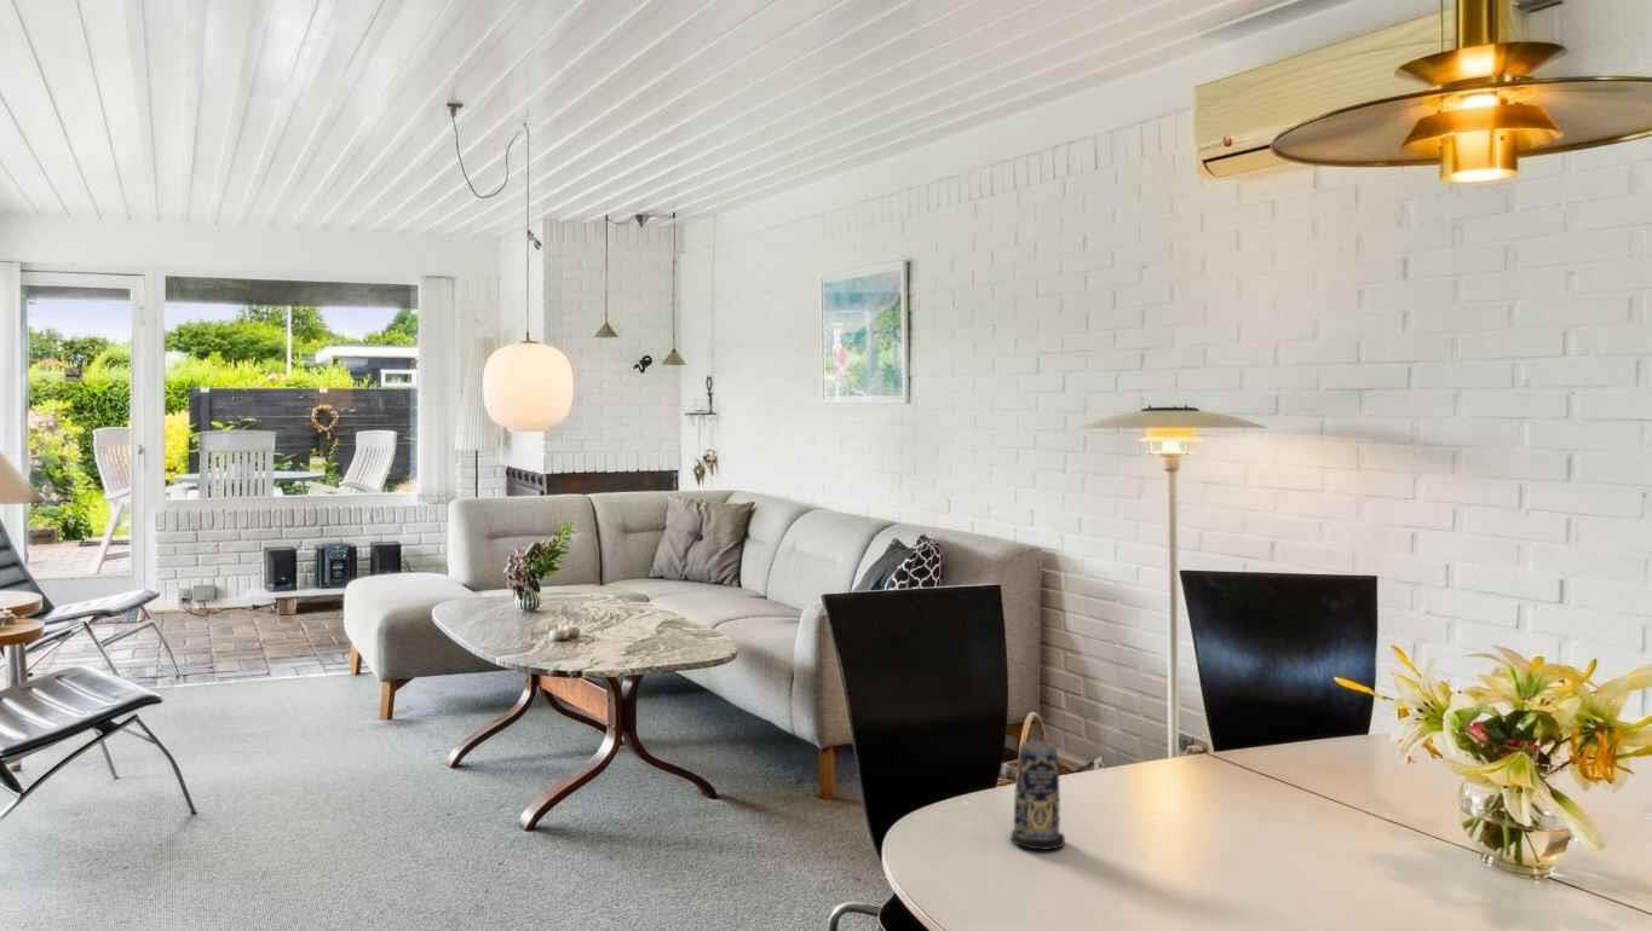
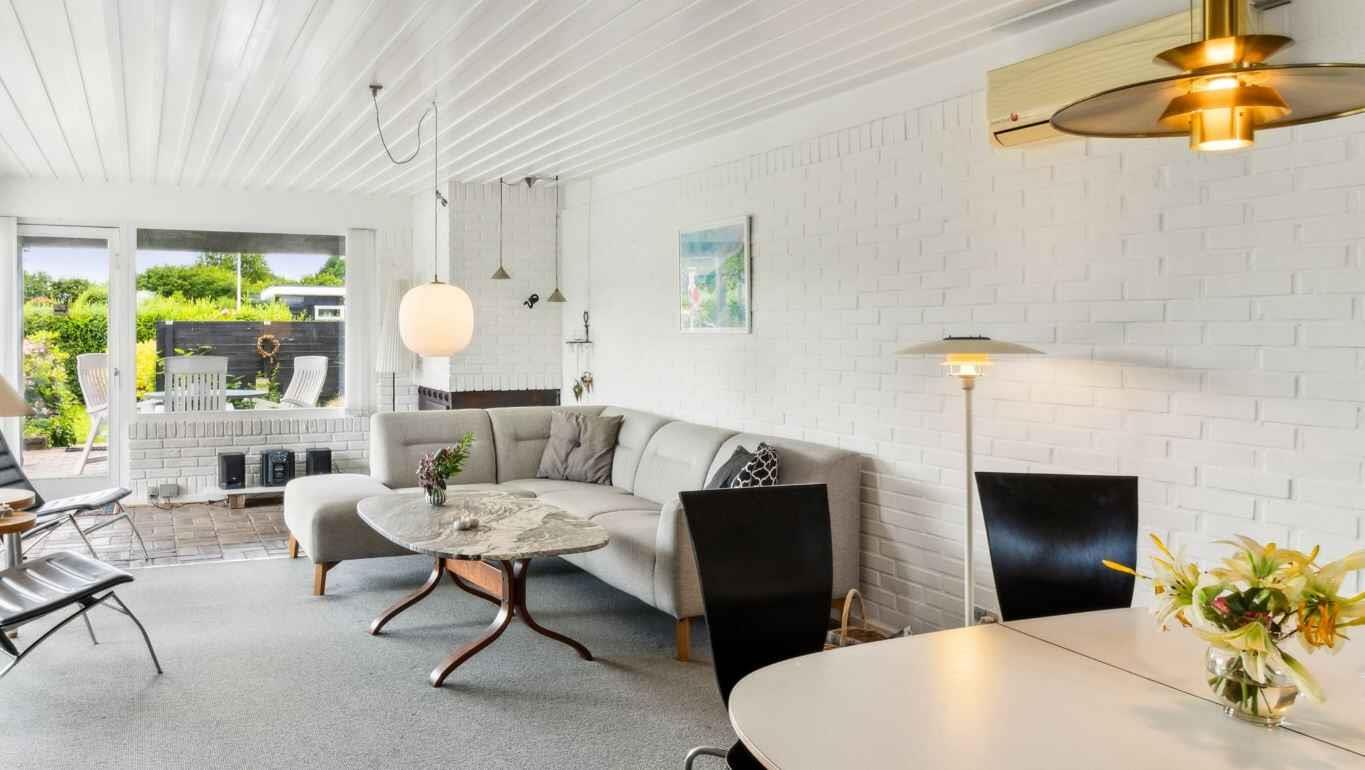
- candle [1009,740,1066,851]
